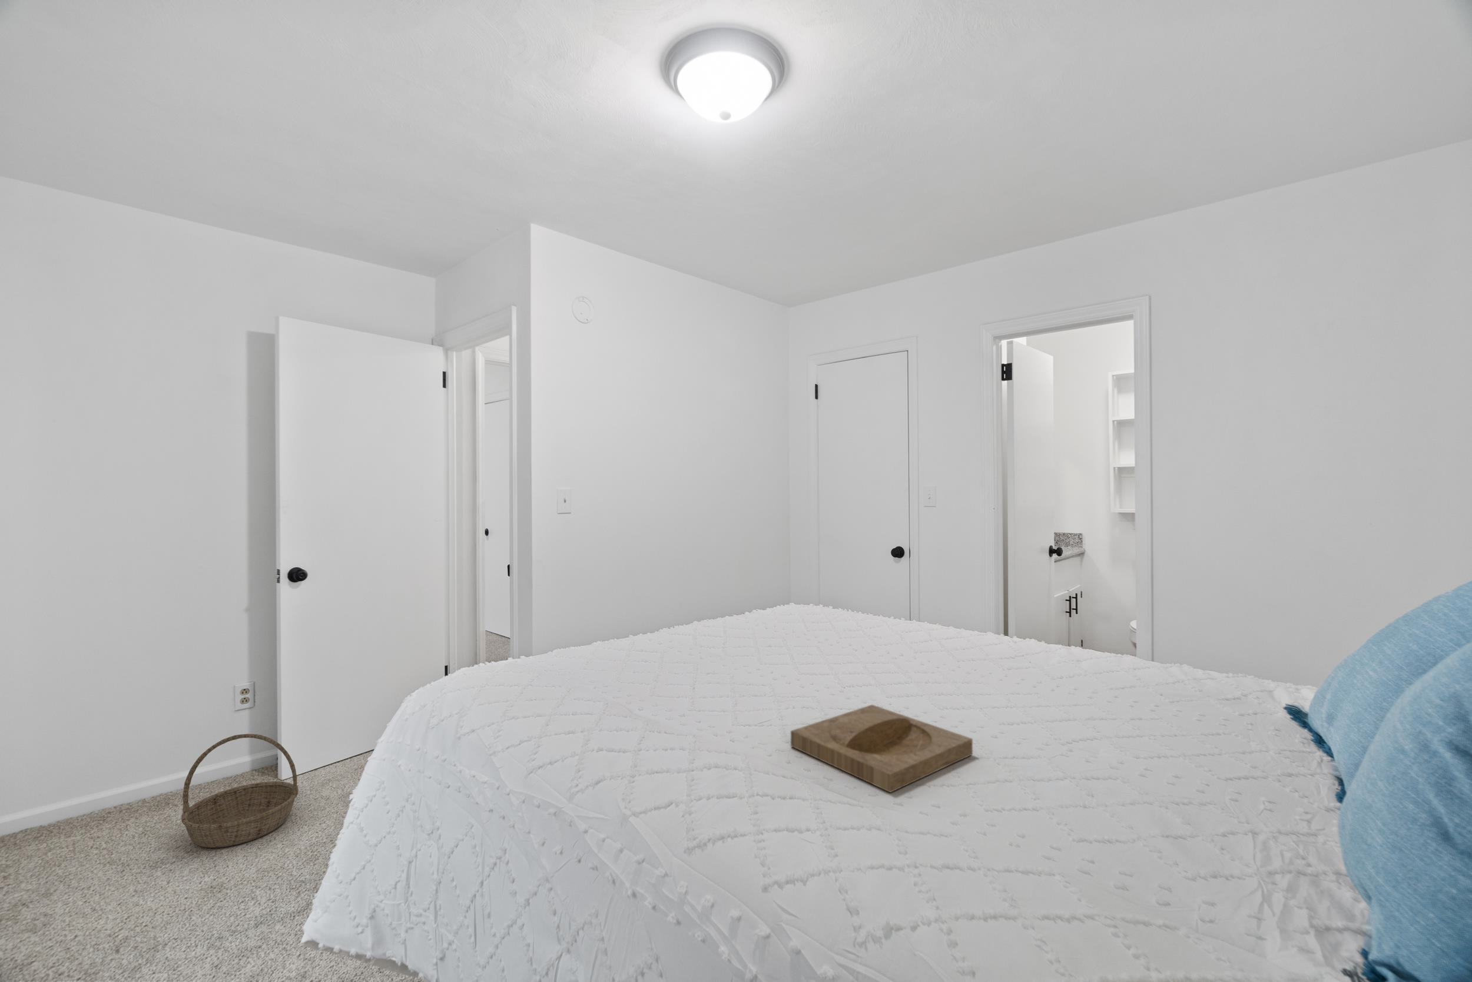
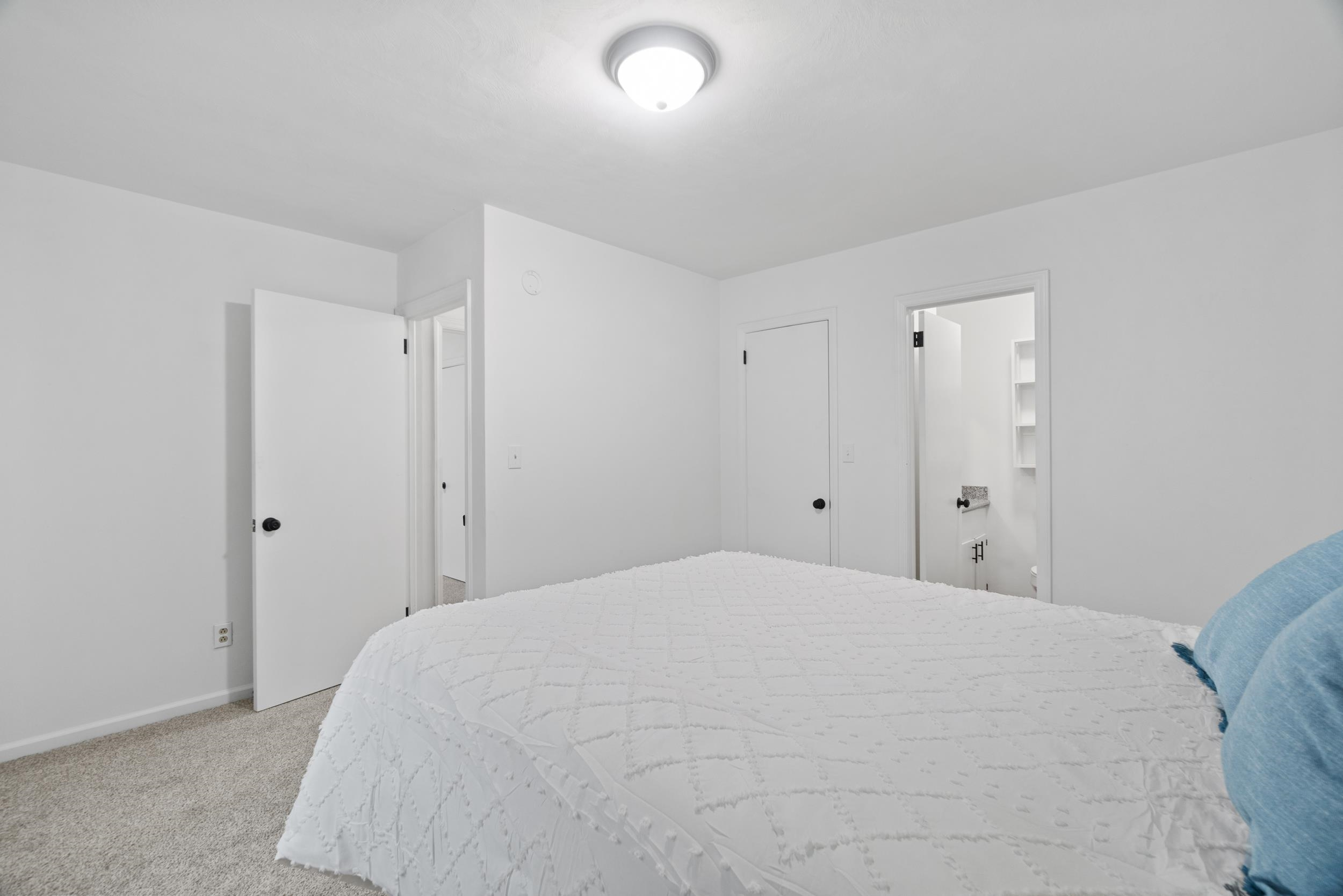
- tray [790,704,973,793]
- basket [181,733,299,848]
